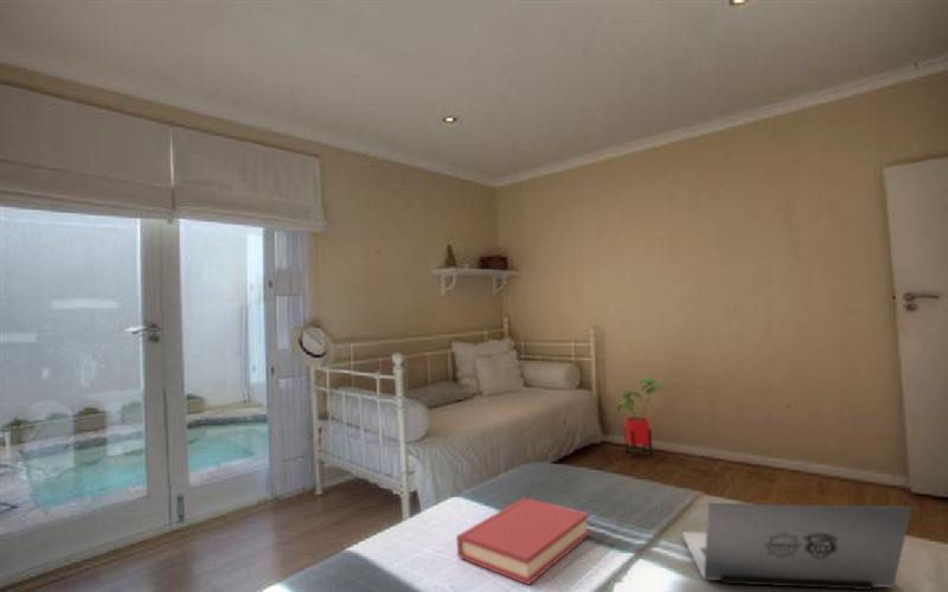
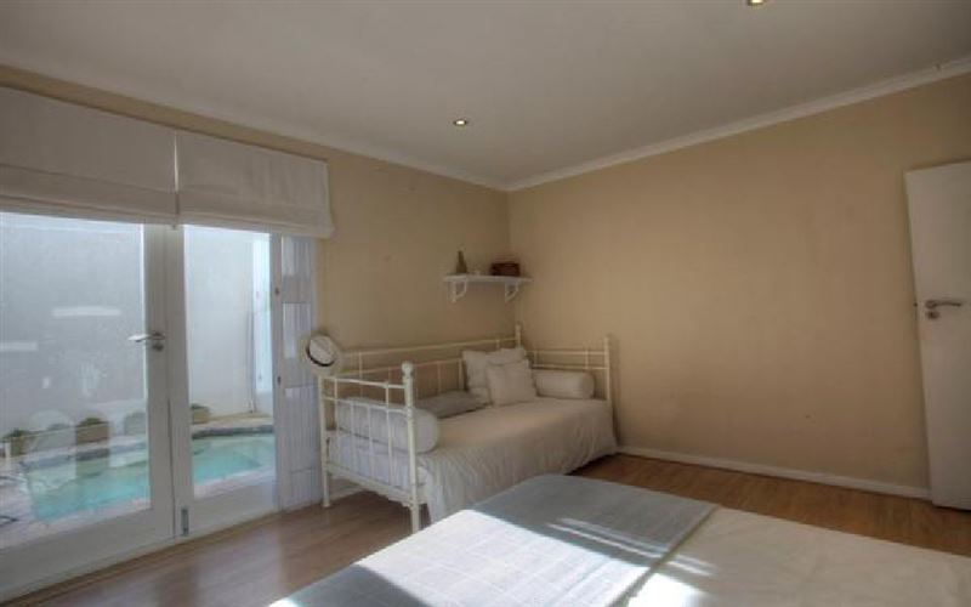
- hardback book [455,496,590,586]
- laptop [681,502,912,591]
- house plant [616,375,666,459]
